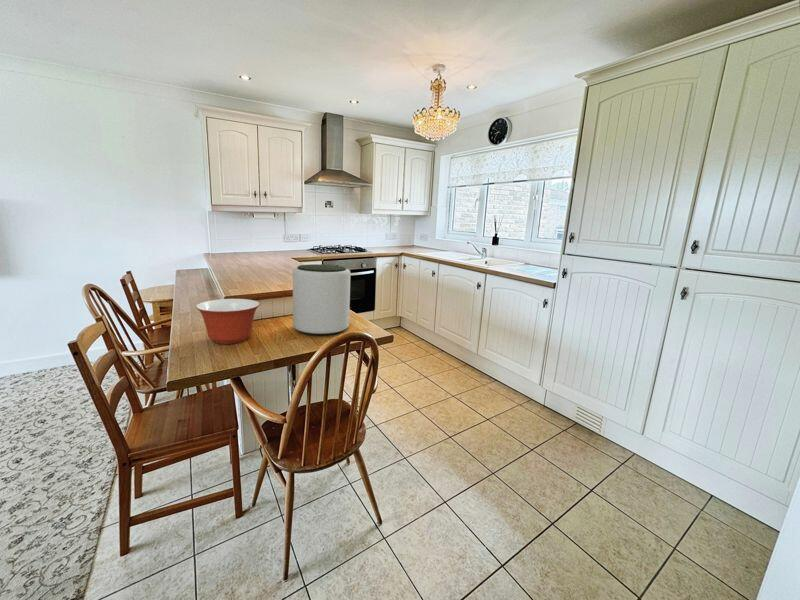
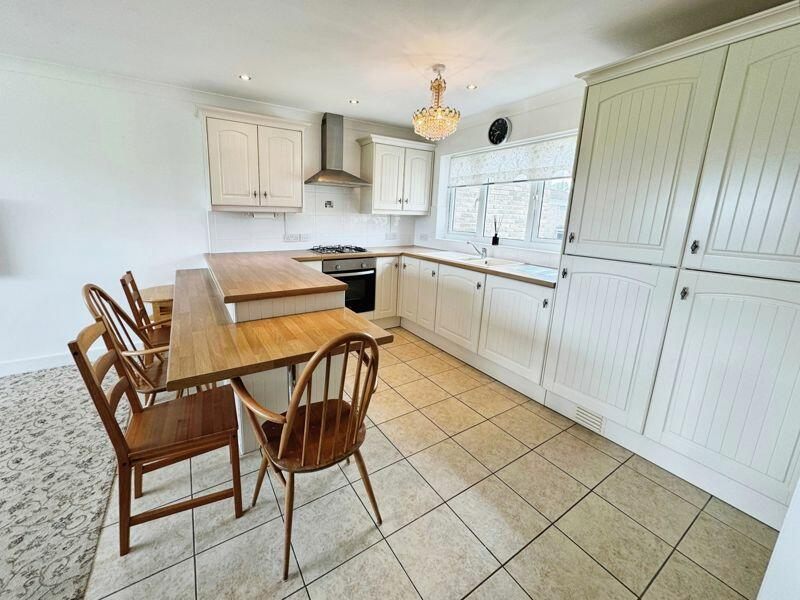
- mixing bowl [195,298,261,345]
- plant pot [292,263,351,336]
